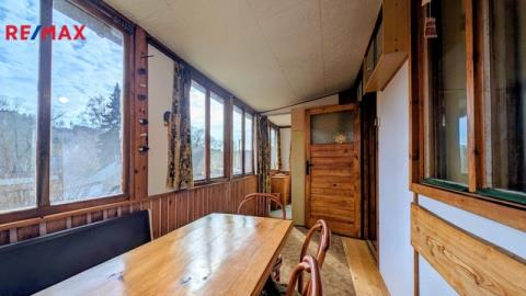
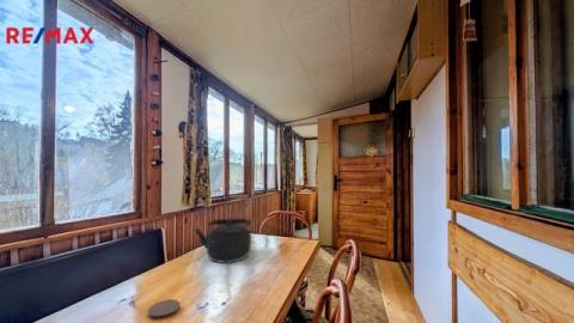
+ coaster [147,298,182,322]
+ kettle [193,218,252,264]
